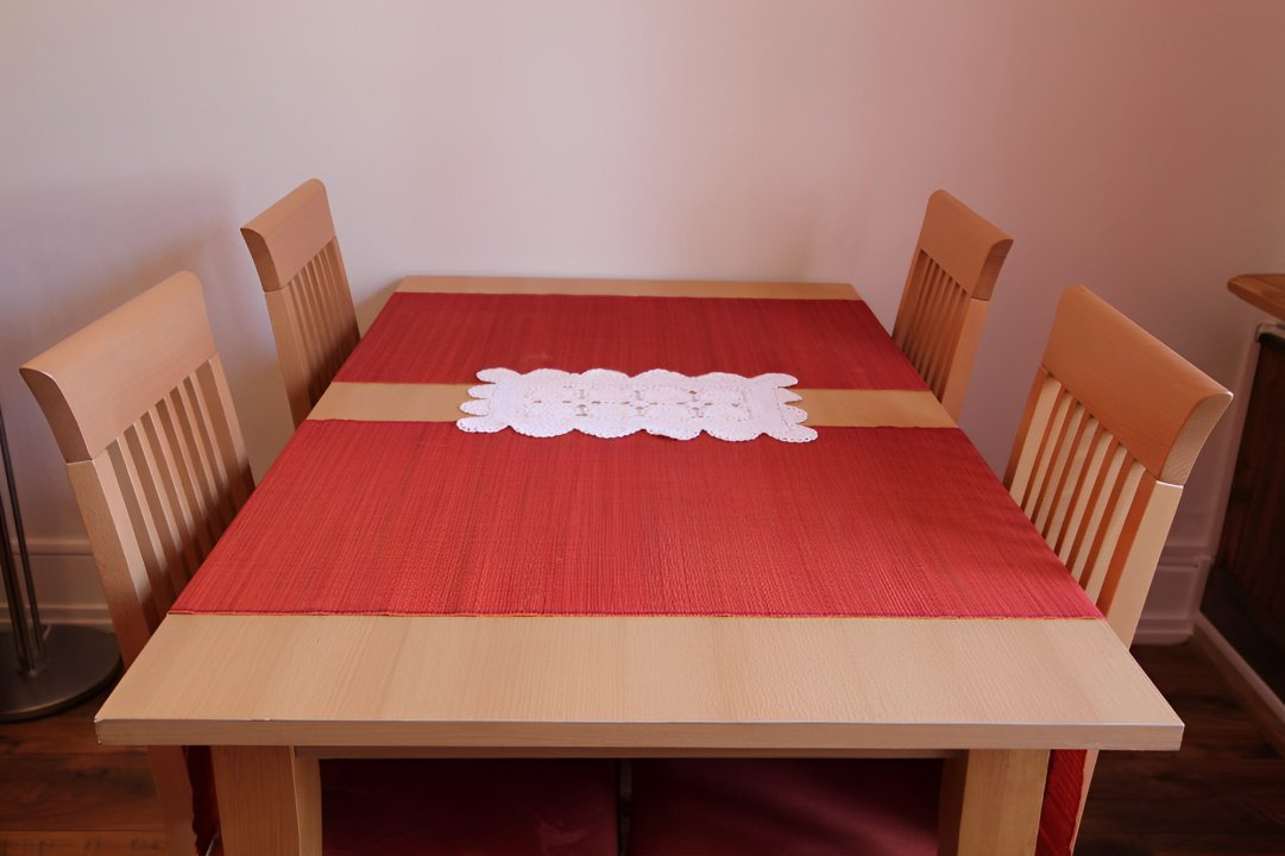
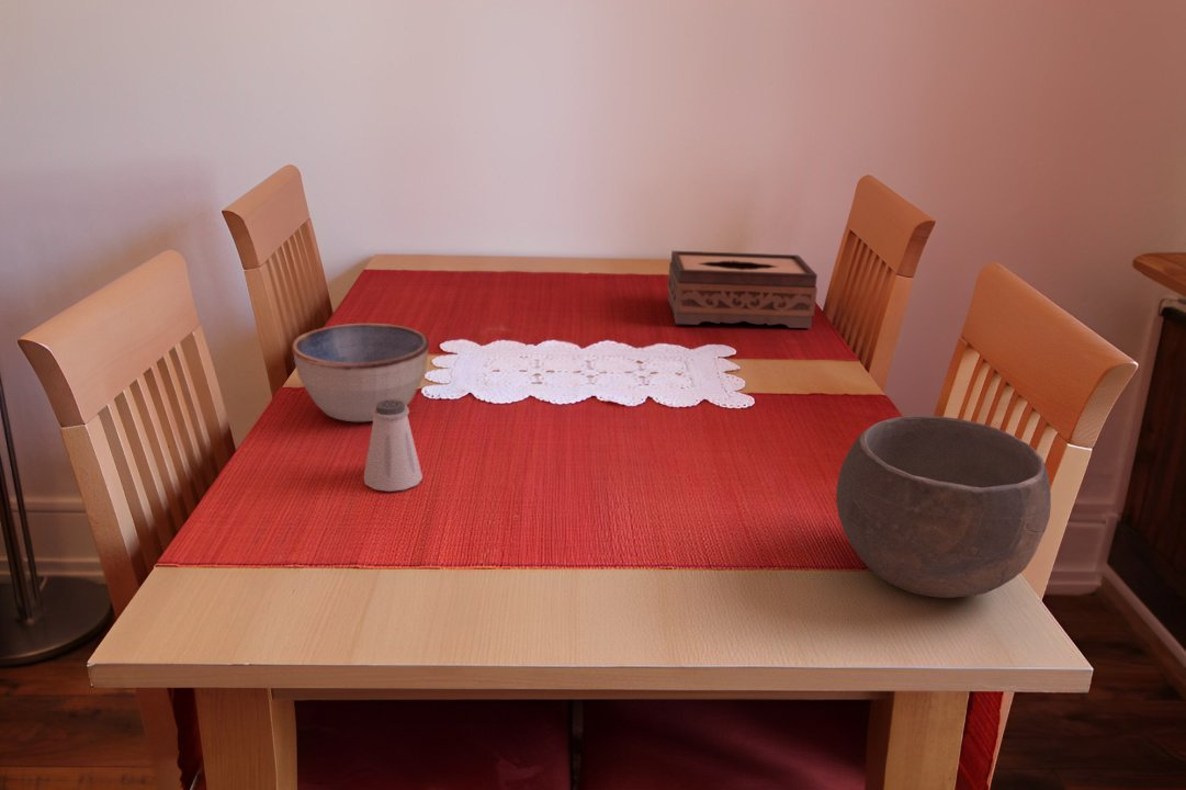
+ bowl [291,323,430,422]
+ tissue box [667,250,818,329]
+ saltshaker [362,399,423,493]
+ bowl [835,415,1052,599]
